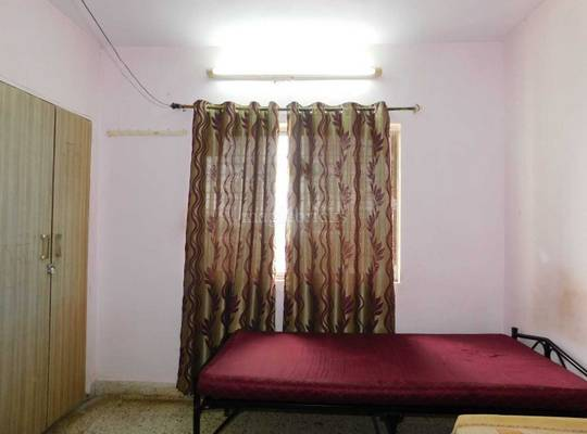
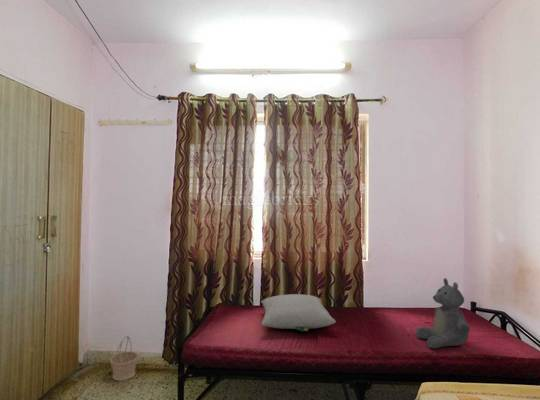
+ basket [109,335,139,382]
+ pillow [260,293,337,333]
+ teddy bear [414,277,471,350]
